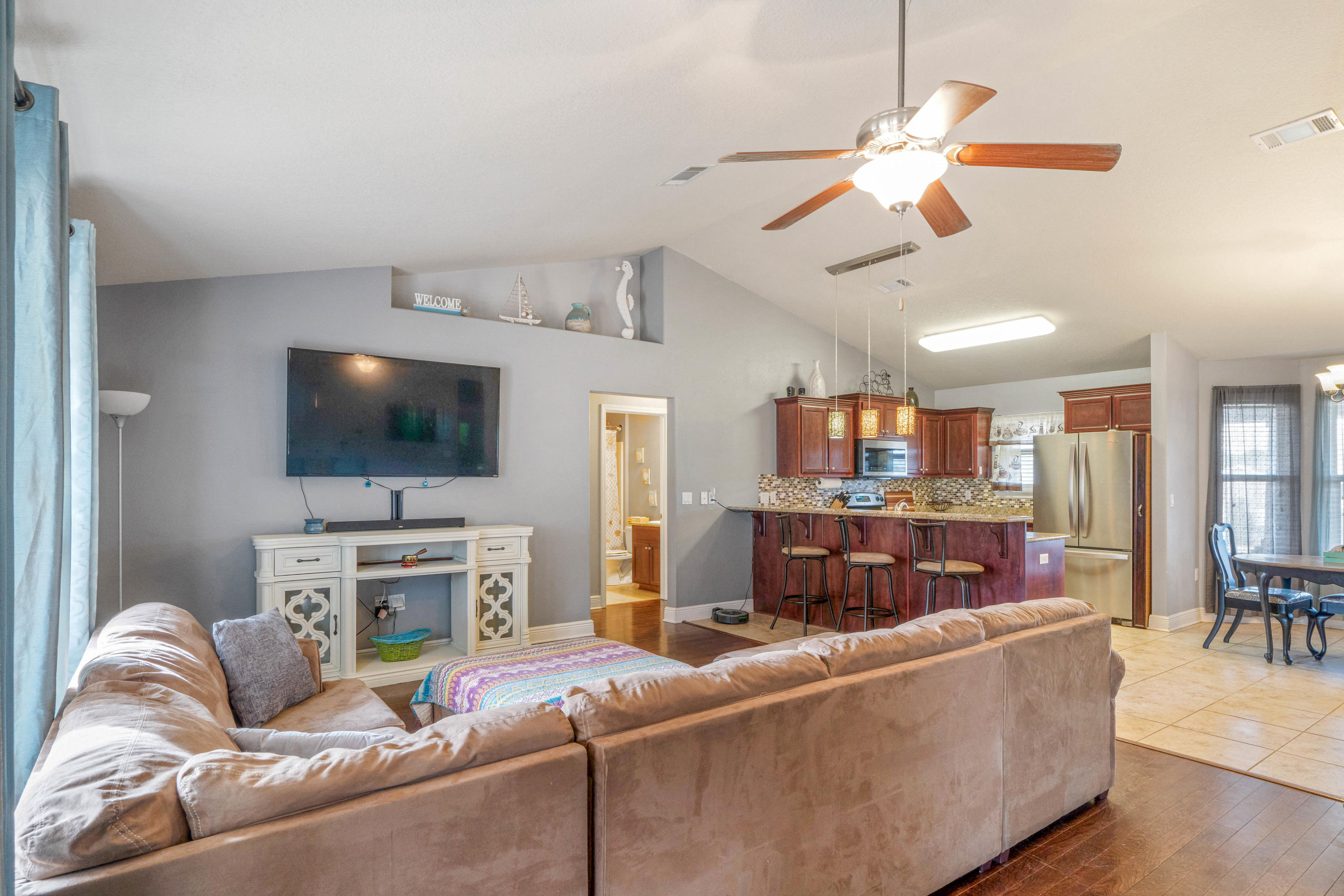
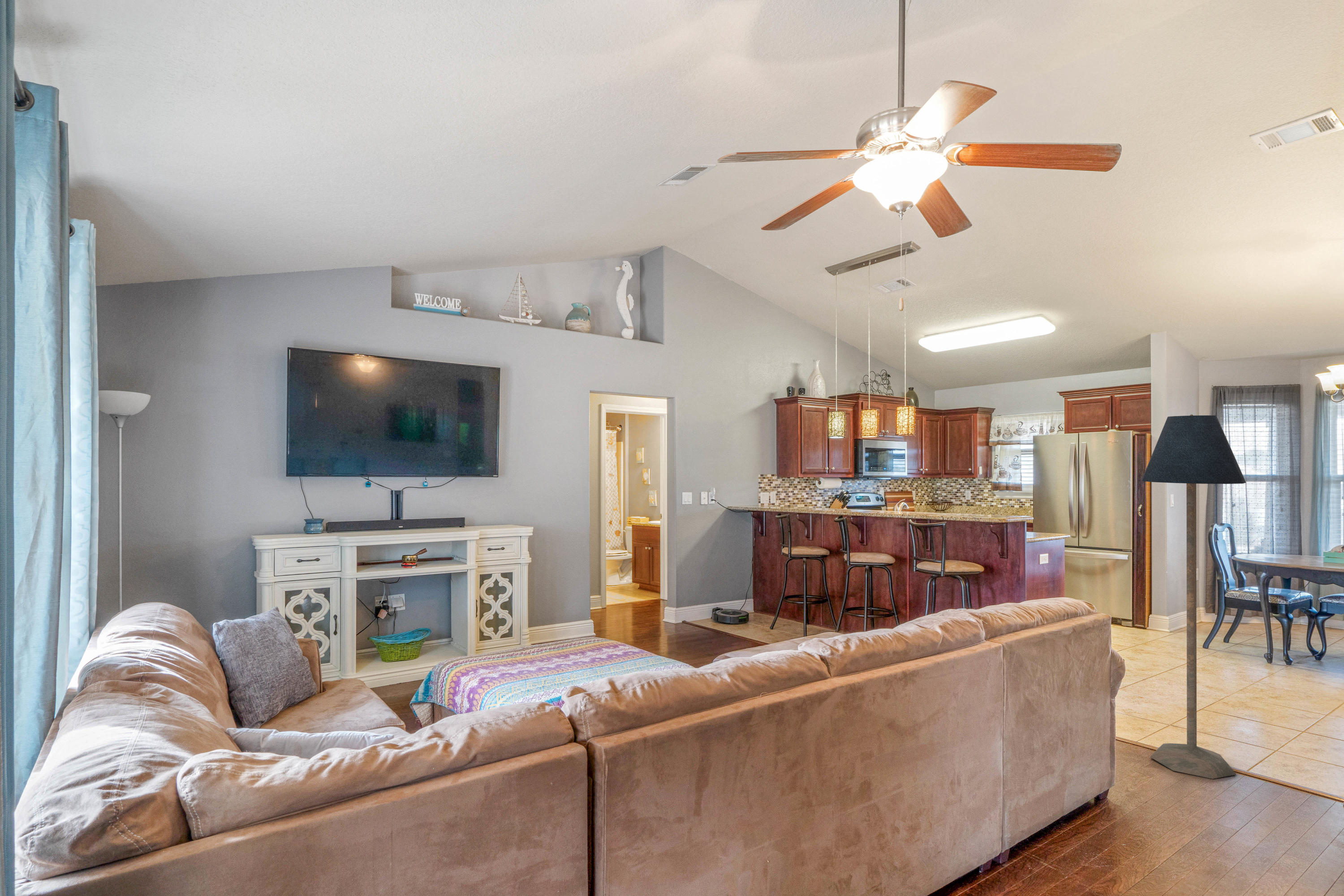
+ floor lamp [1141,414,1247,780]
